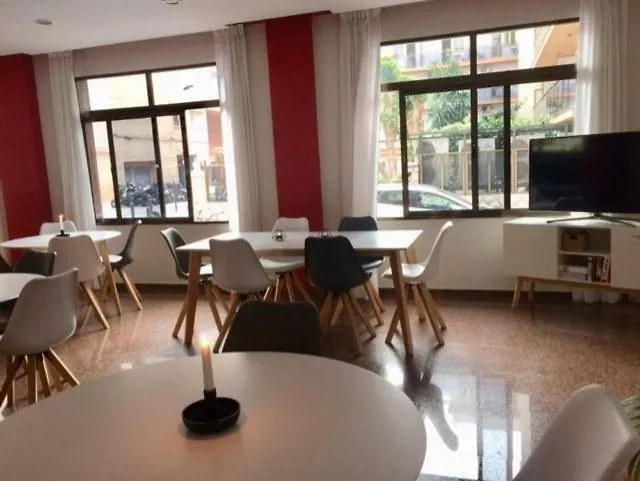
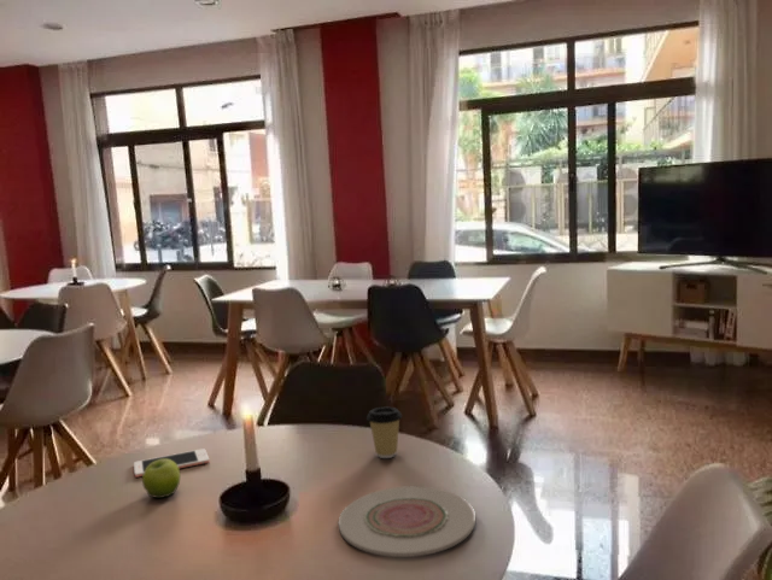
+ coffee cup [365,406,403,459]
+ plate [338,486,476,558]
+ cell phone [133,447,211,479]
+ fruit [141,459,181,499]
